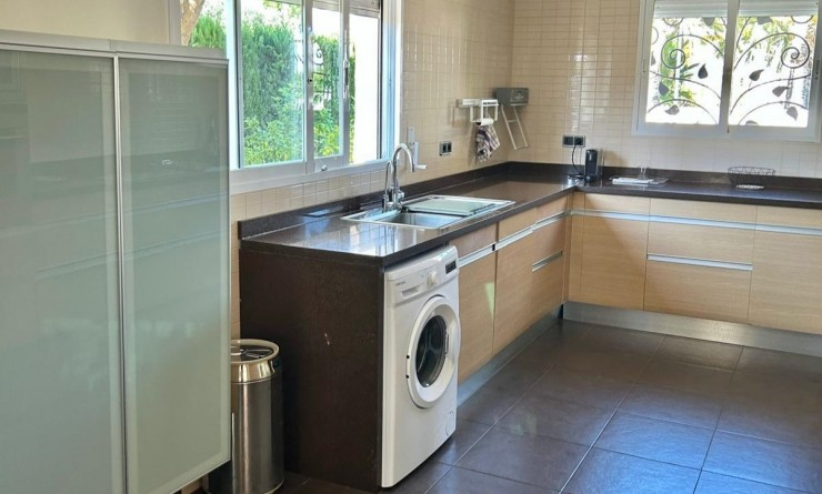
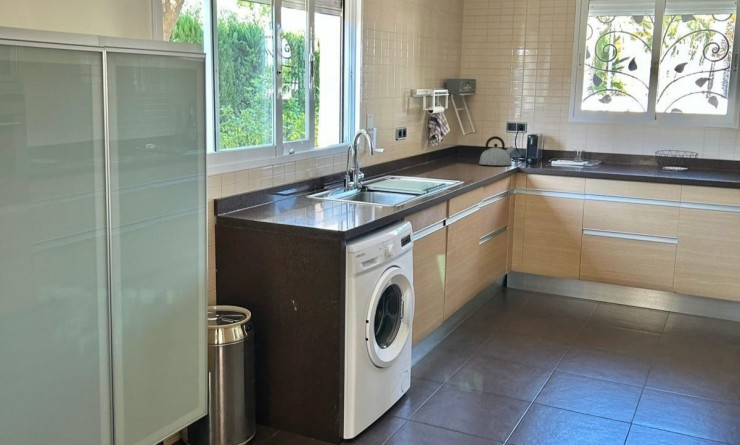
+ kettle [478,135,516,166]
